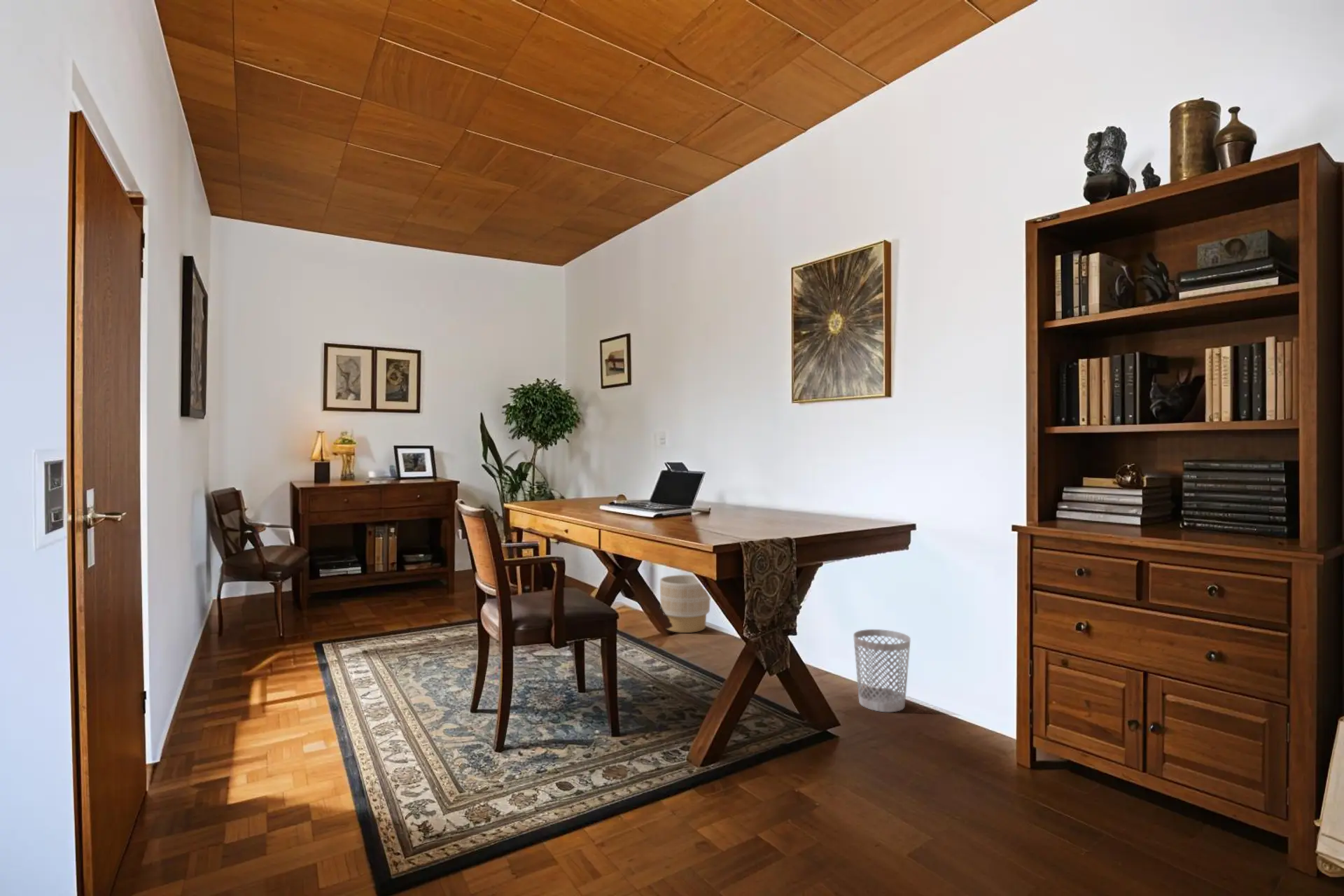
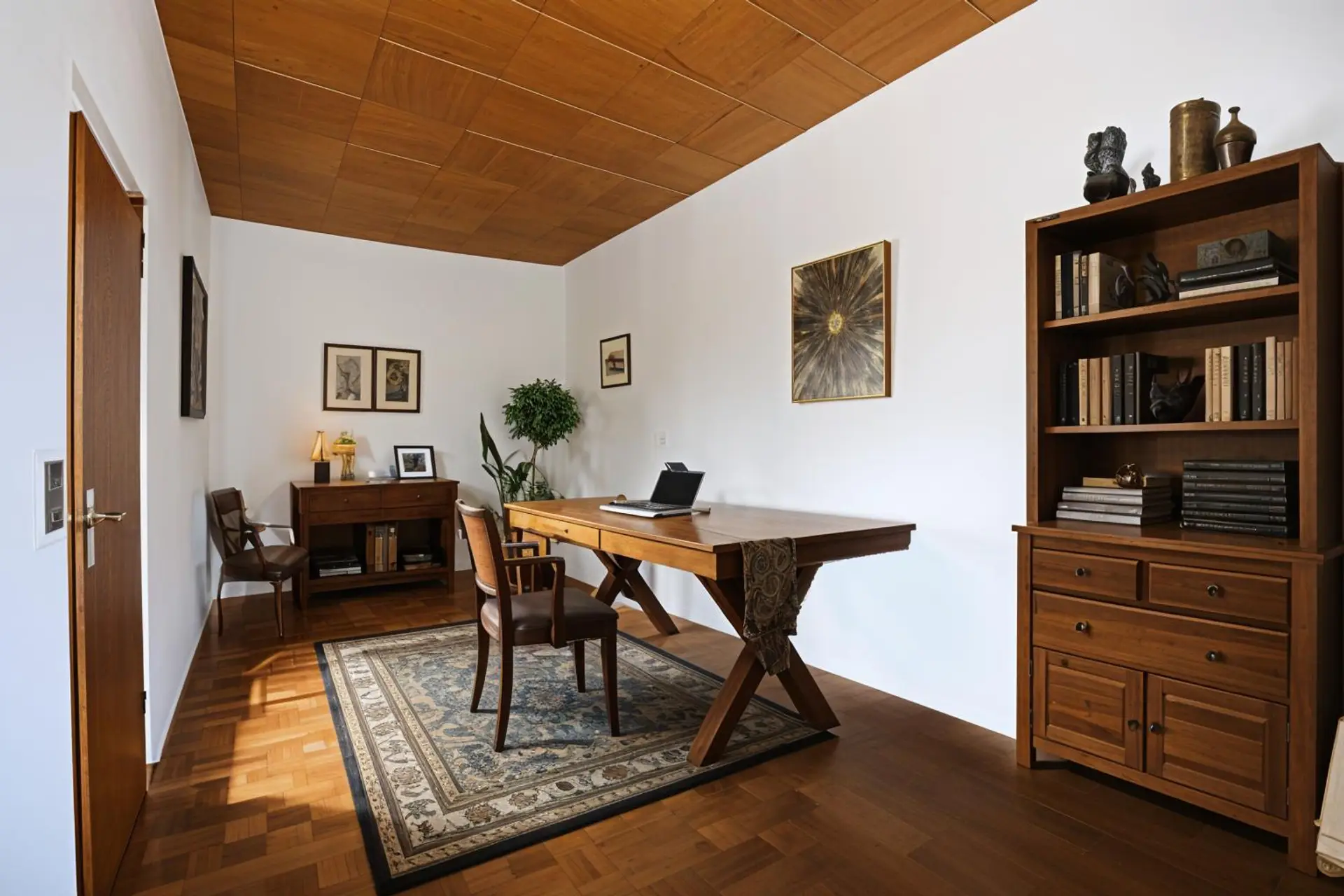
- wastebasket [853,629,911,713]
- planter [659,574,711,633]
